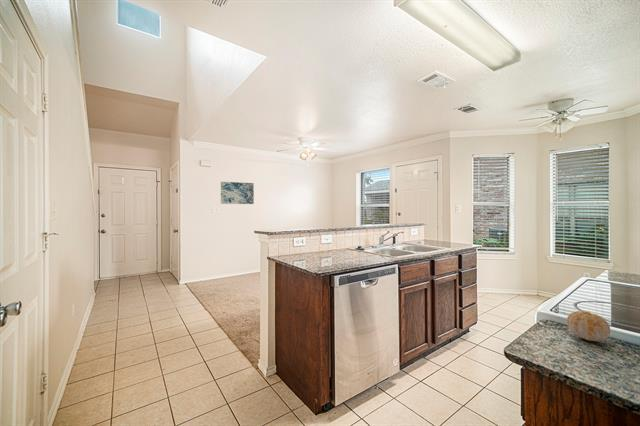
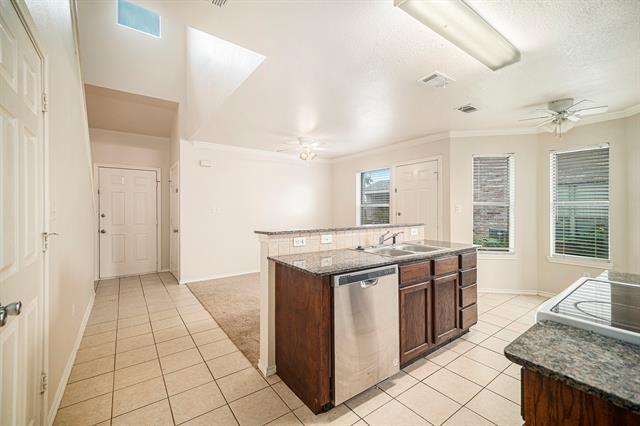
- wall art [220,181,255,205]
- fruit [566,310,611,342]
